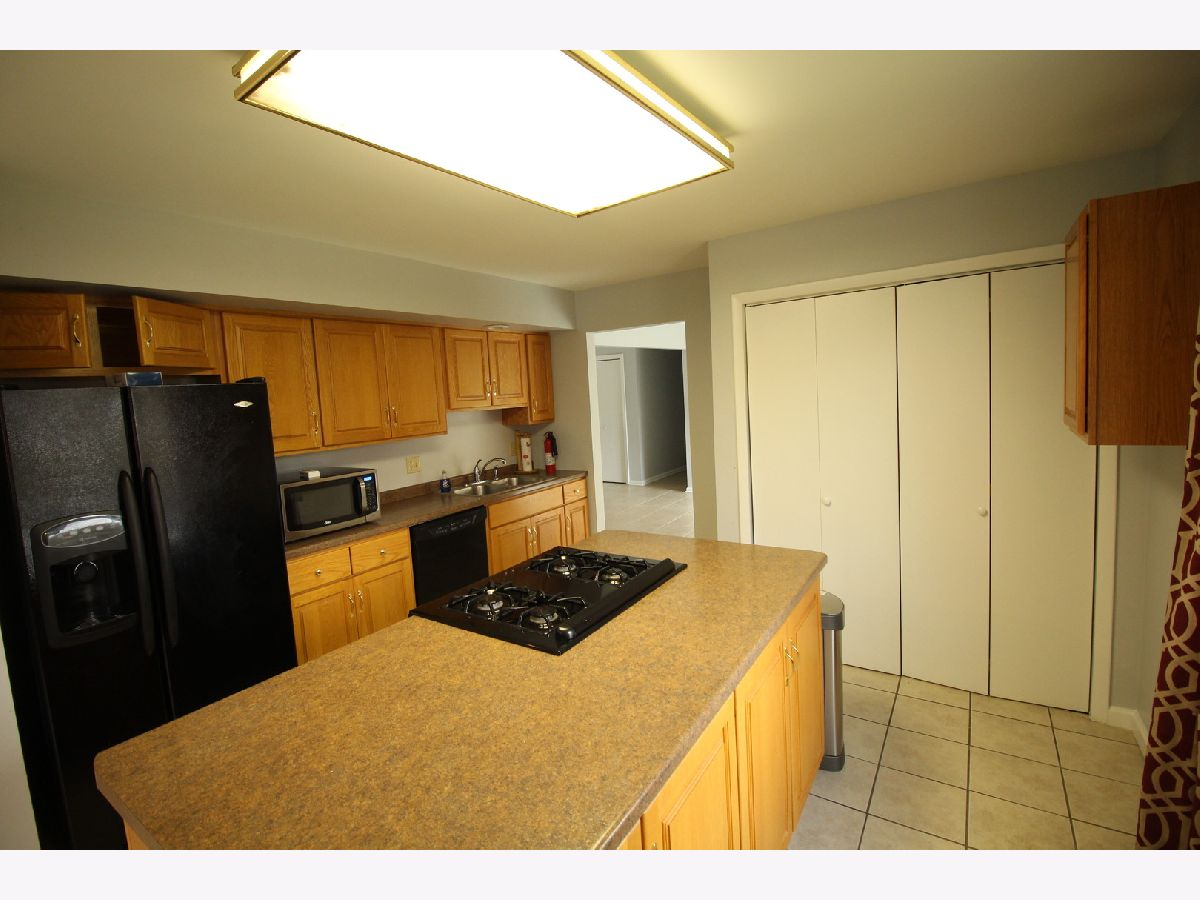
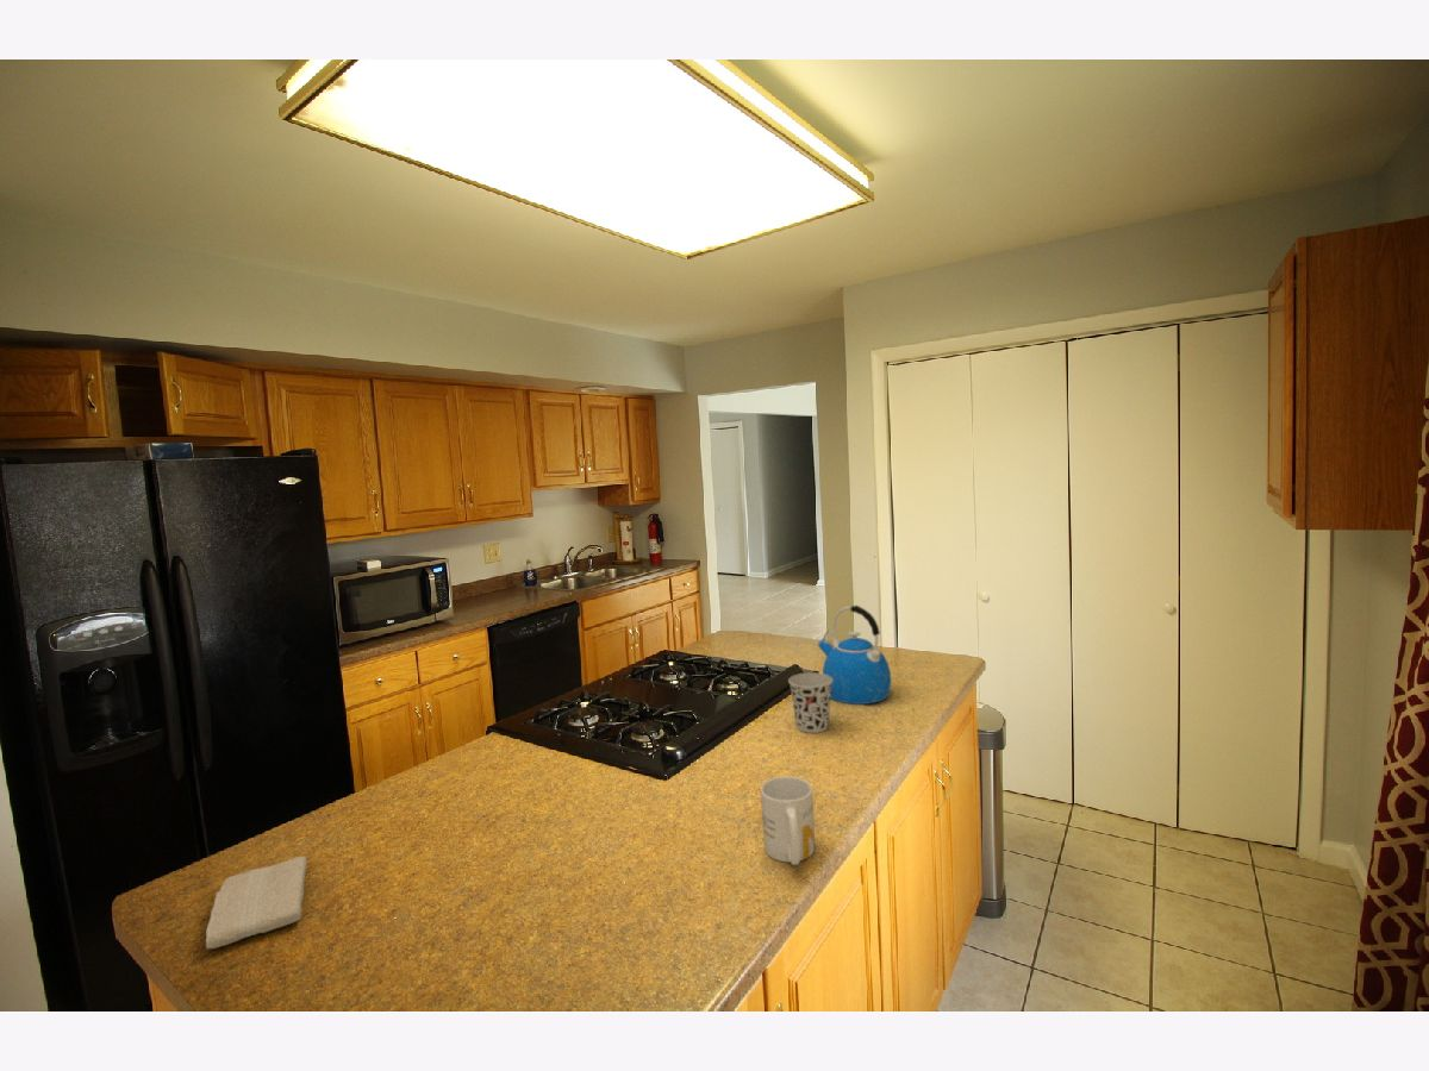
+ kettle [817,605,892,706]
+ cup [787,671,832,734]
+ mug [760,775,816,866]
+ washcloth [205,856,308,951]
